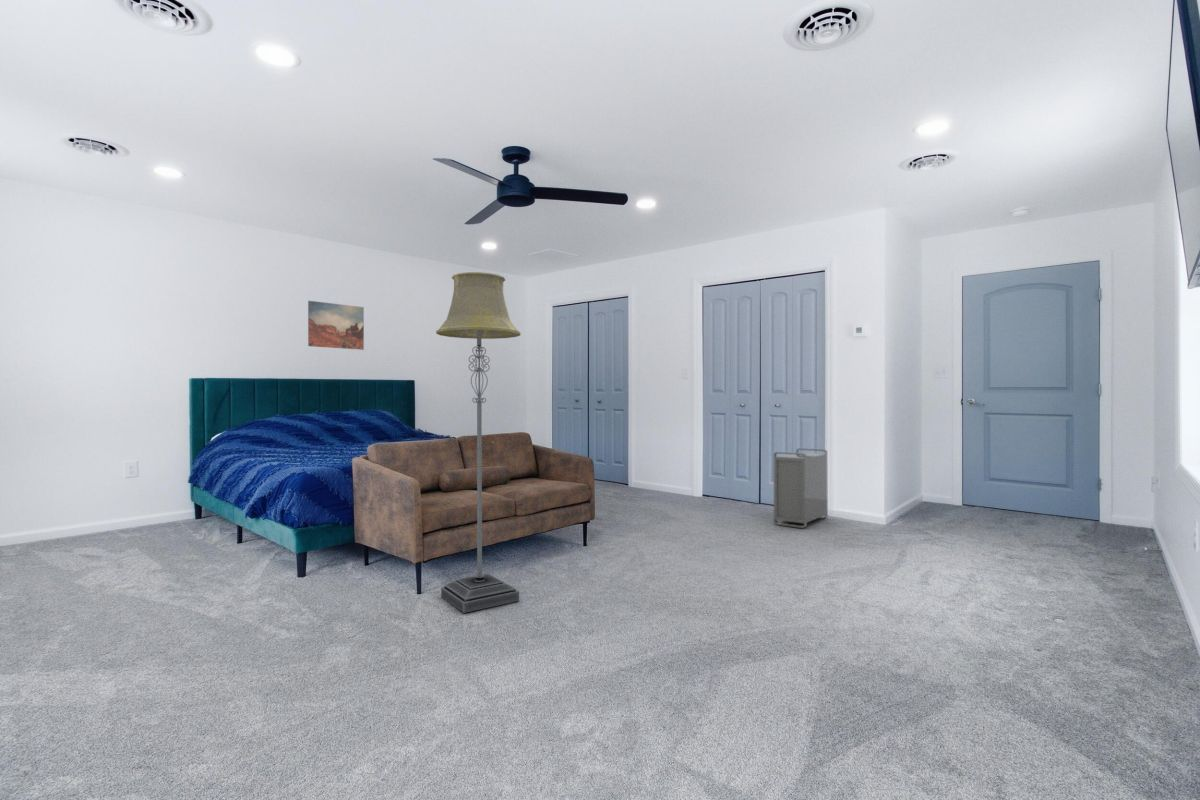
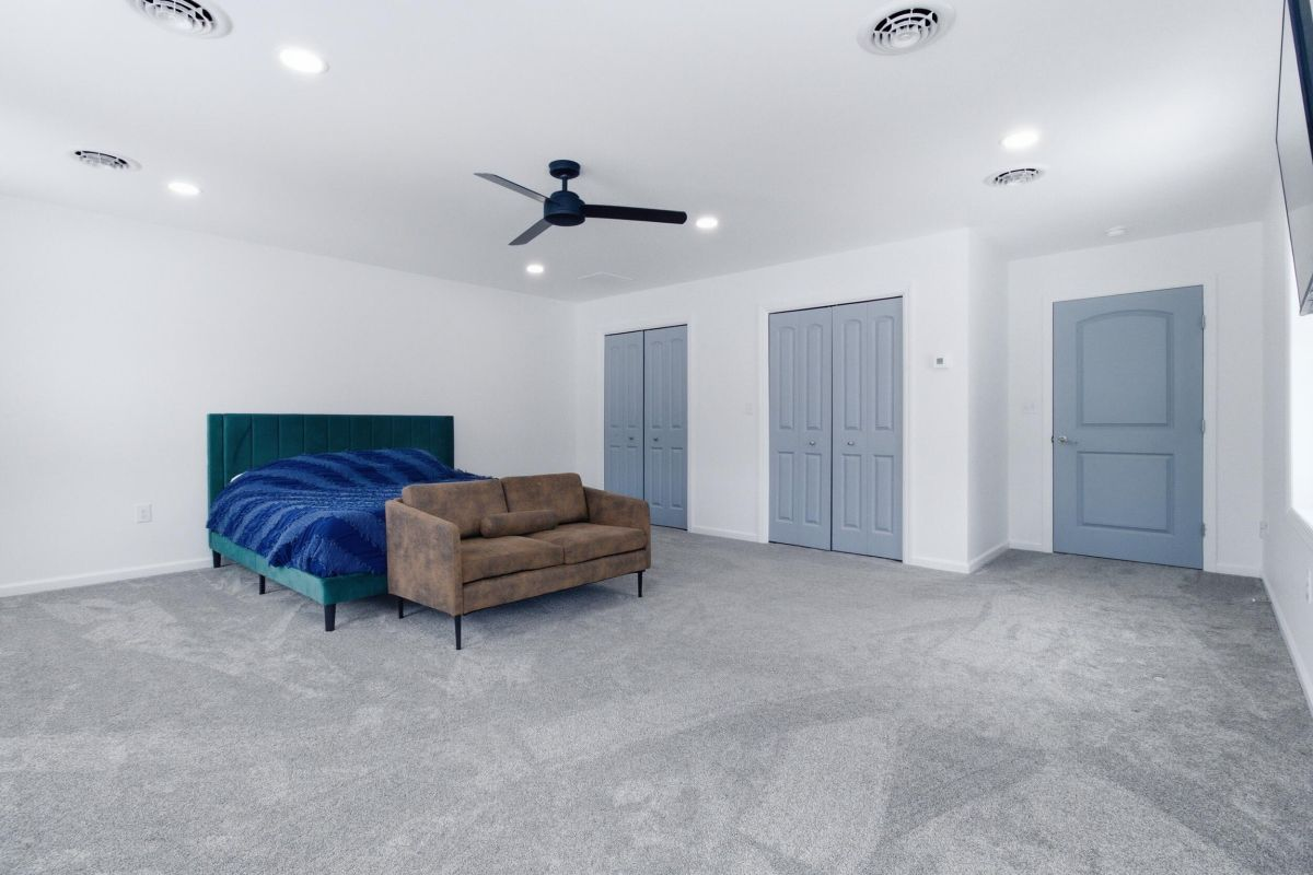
- storage bin [773,447,829,529]
- floor lamp [435,271,522,614]
- wall art [307,300,365,351]
